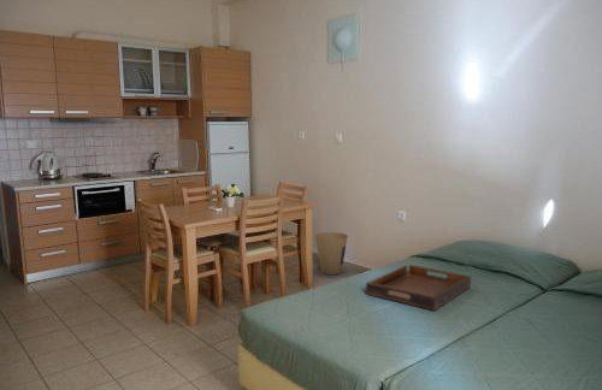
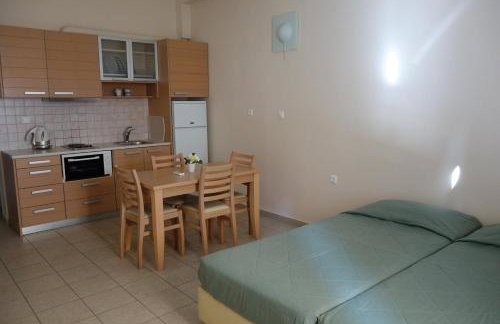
- serving tray [365,264,472,312]
- trash can [314,231,349,276]
